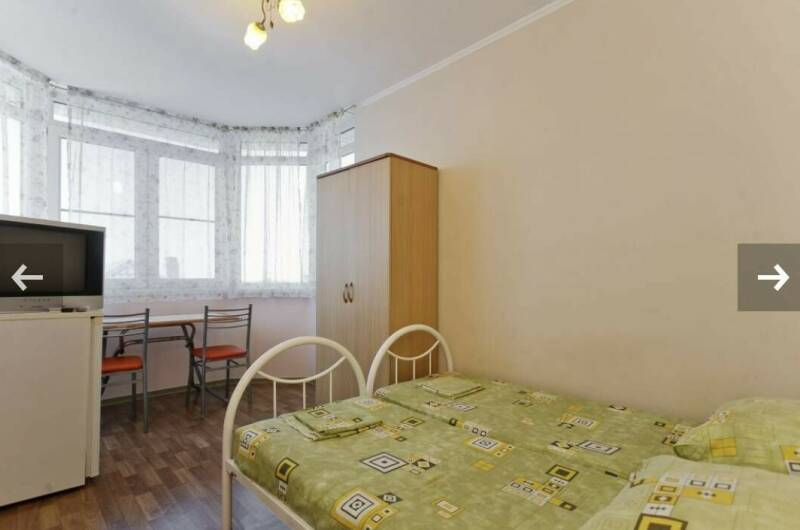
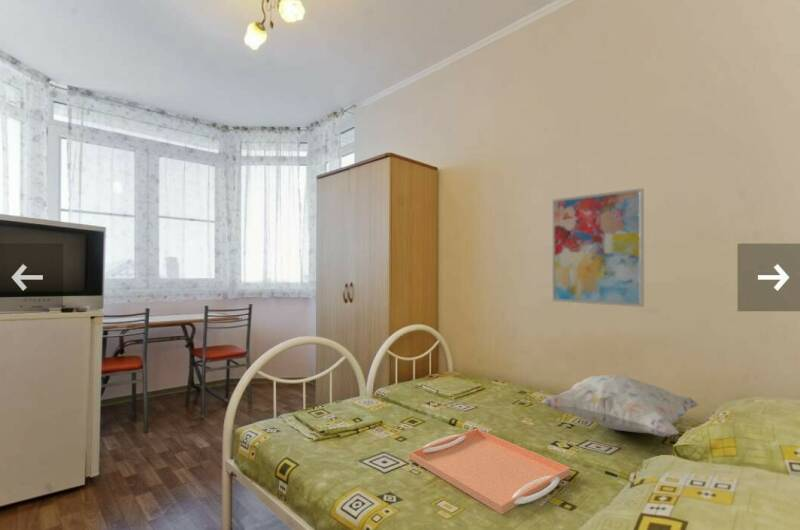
+ serving tray [408,428,571,515]
+ decorative pillow [541,374,701,438]
+ wall art [551,187,645,308]
